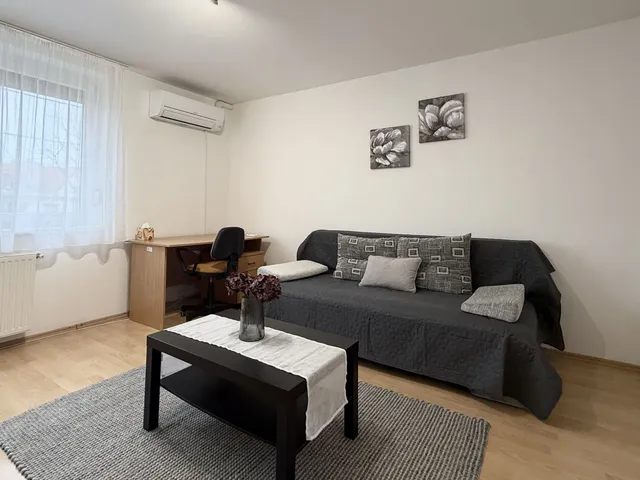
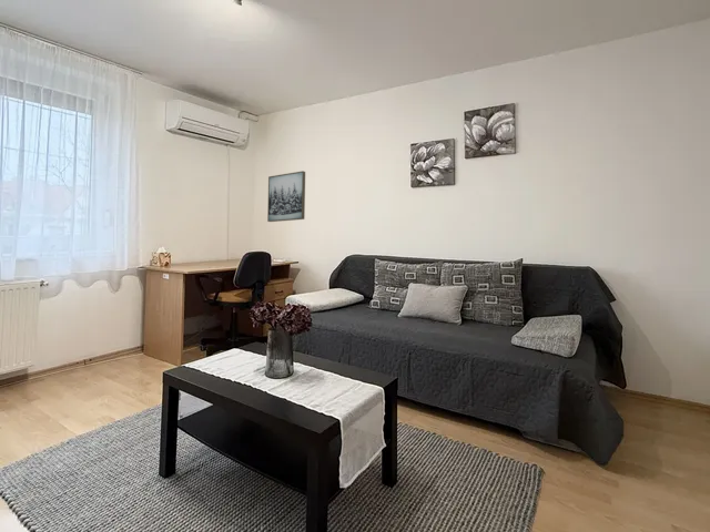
+ wall art [266,170,306,223]
